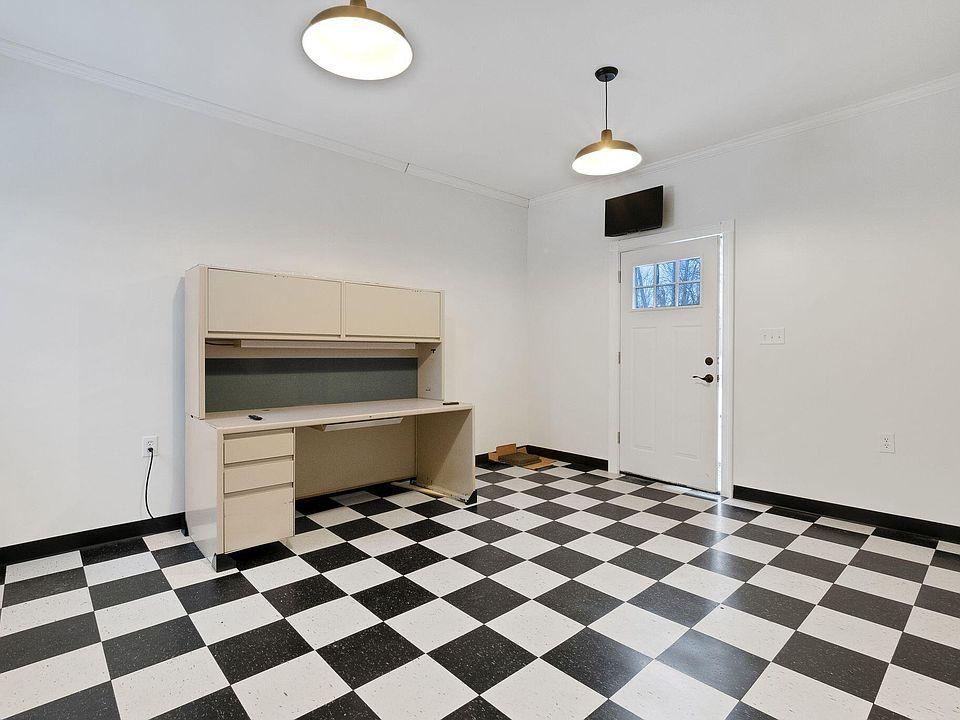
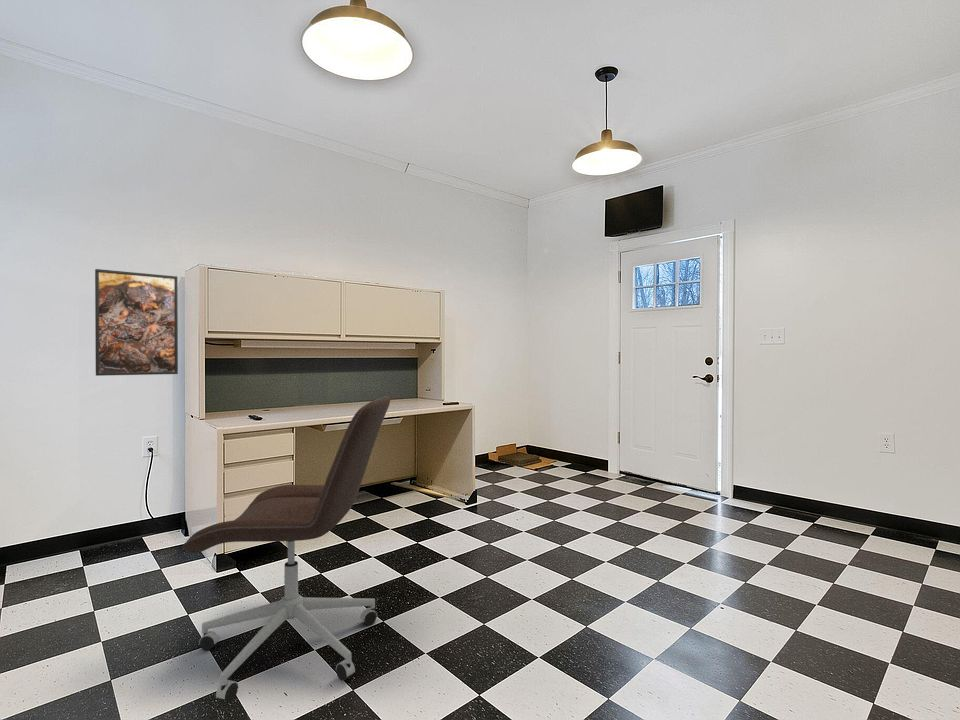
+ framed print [94,268,179,377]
+ office chair [182,395,391,703]
